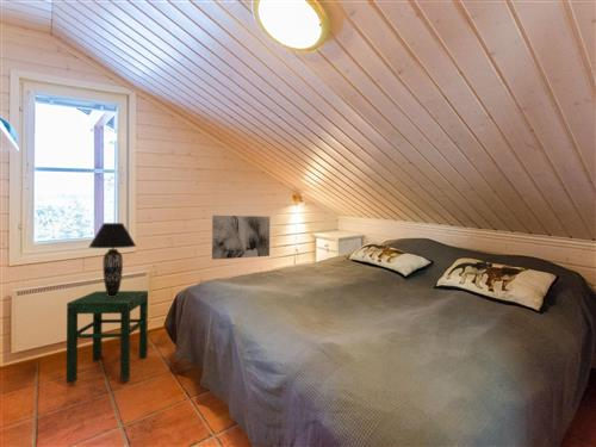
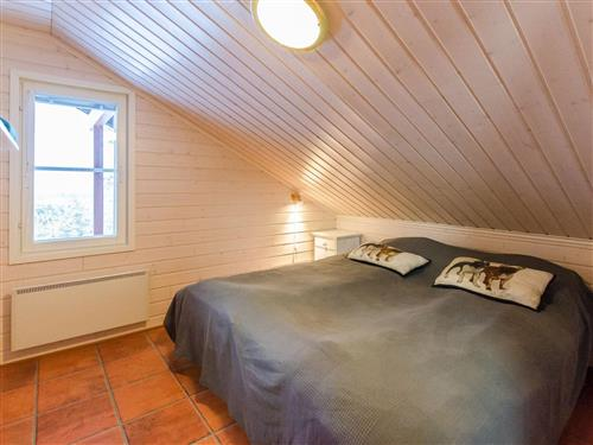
- wall art [211,215,271,261]
- table lamp [88,222,137,297]
- stool [66,290,149,384]
